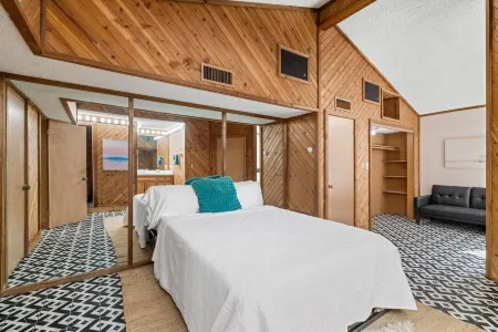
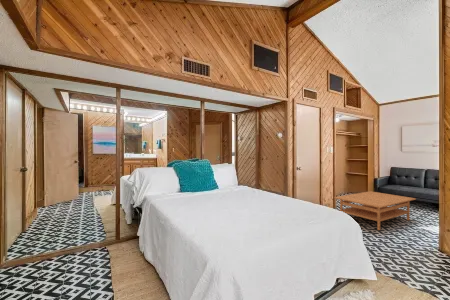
+ coffee table [333,190,417,231]
